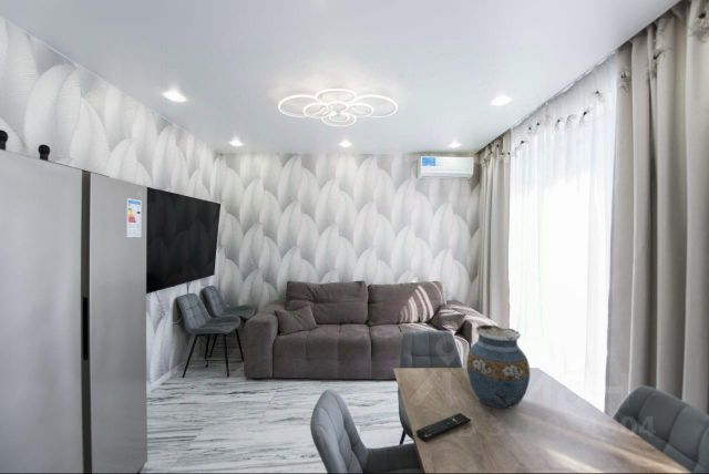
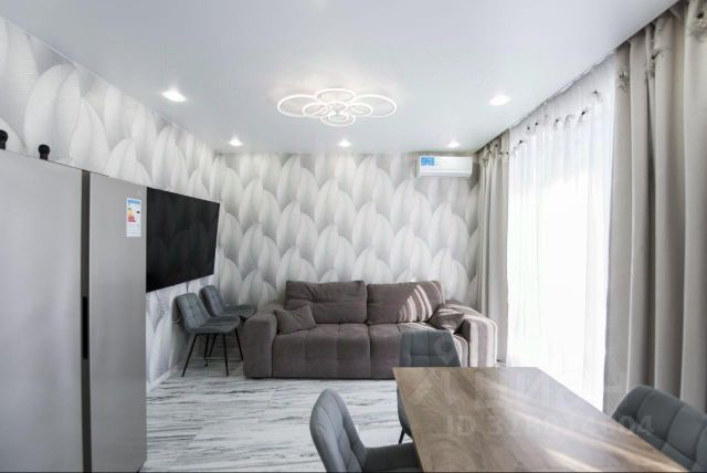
- vase [465,323,531,410]
- remote control [415,412,472,442]
